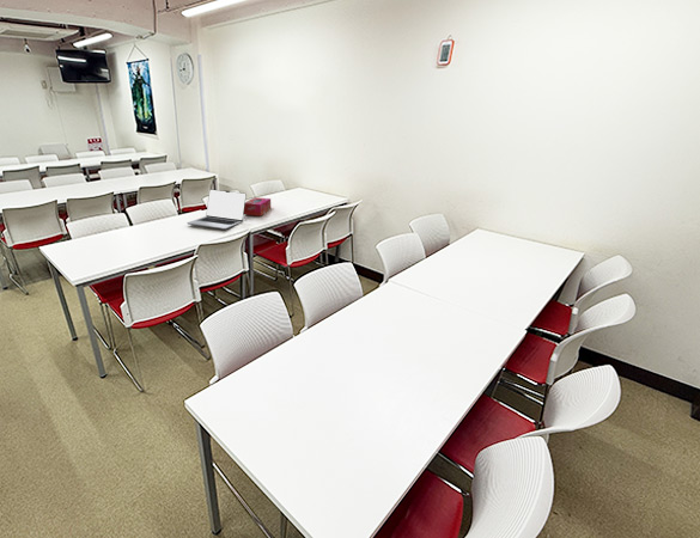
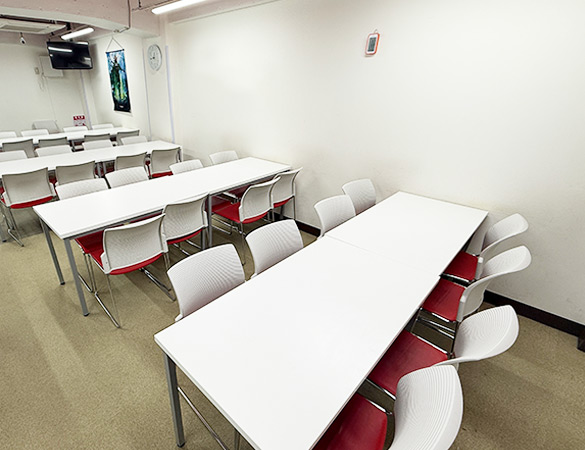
- laptop [185,188,248,231]
- tissue box [243,196,272,218]
